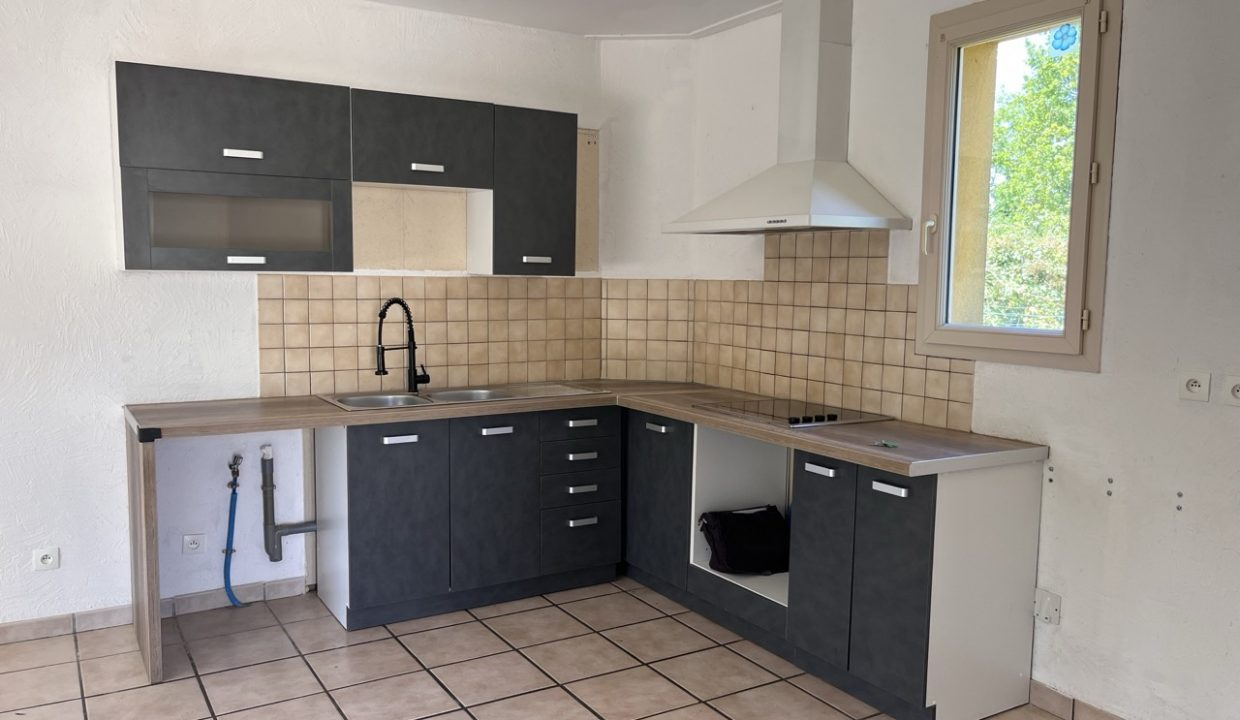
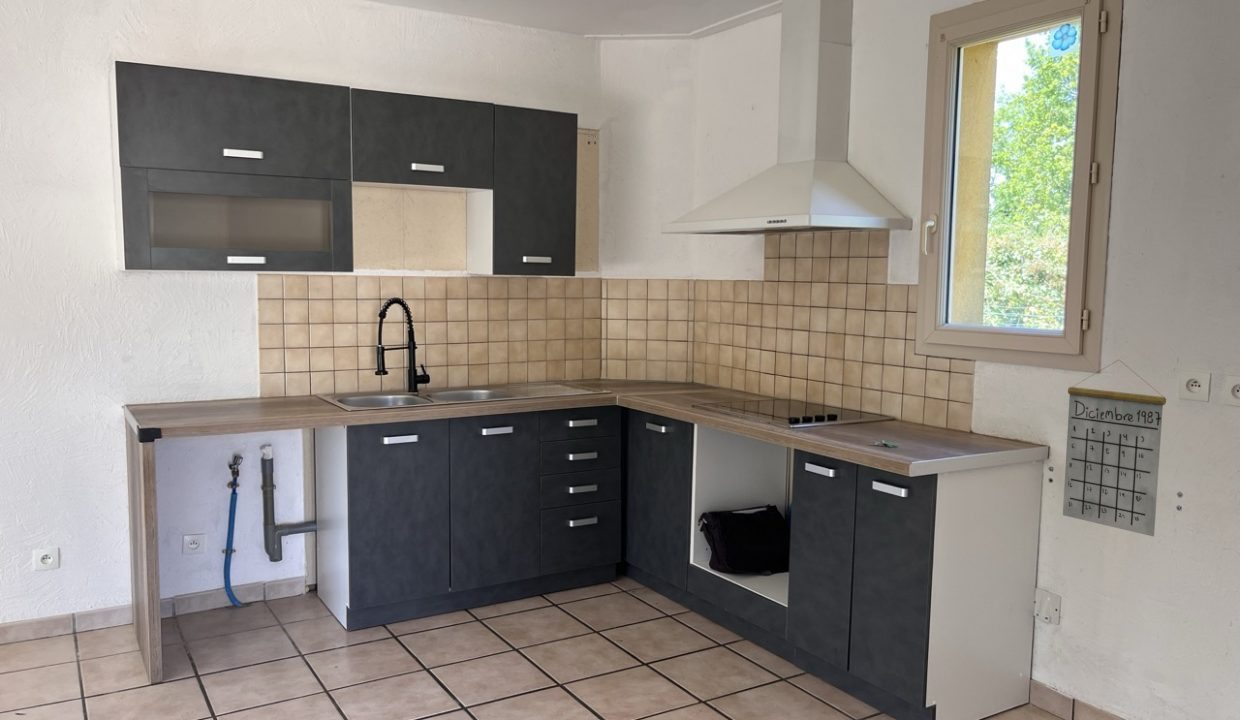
+ calendar [1062,359,1167,538]
